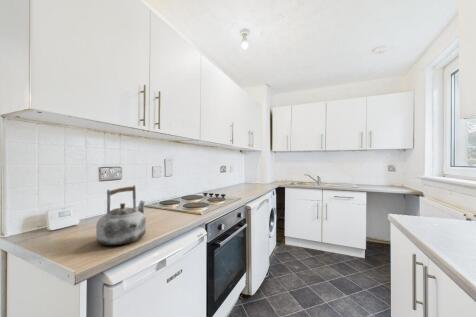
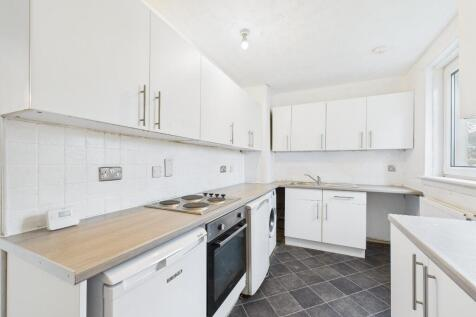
- kettle [95,185,147,246]
